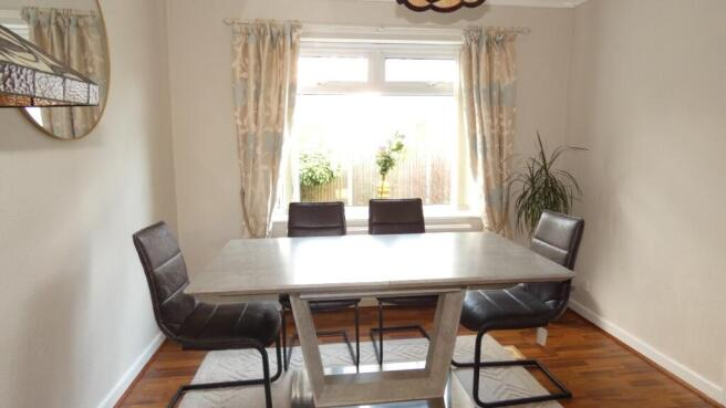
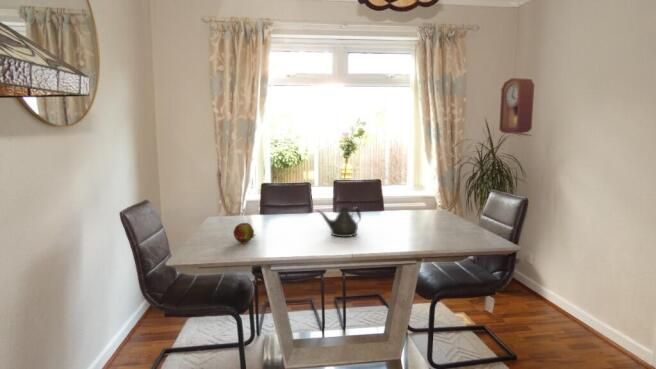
+ teapot [315,206,362,238]
+ pendulum clock [498,77,536,135]
+ fruit [232,222,256,244]
